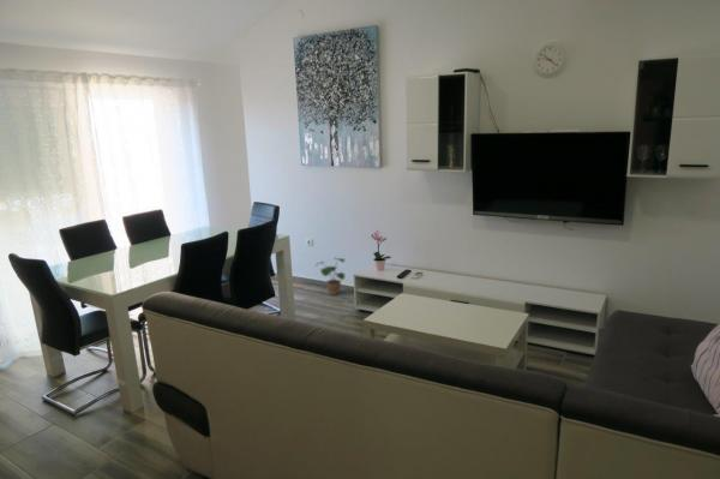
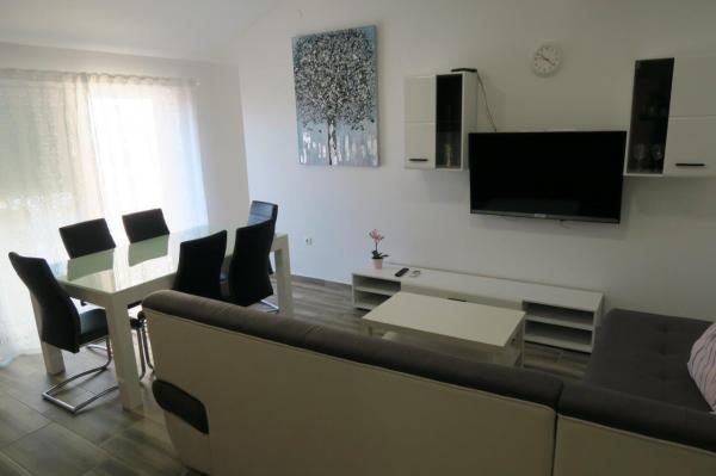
- potted plant [314,257,347,297]
